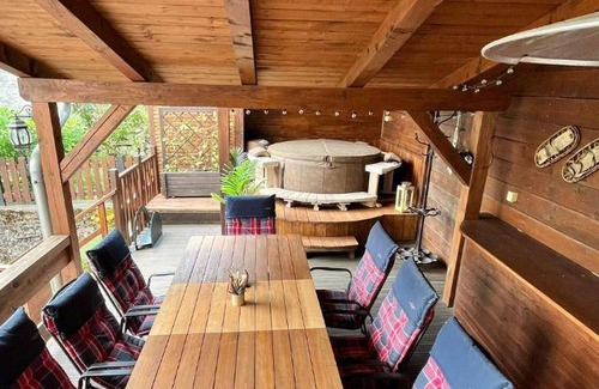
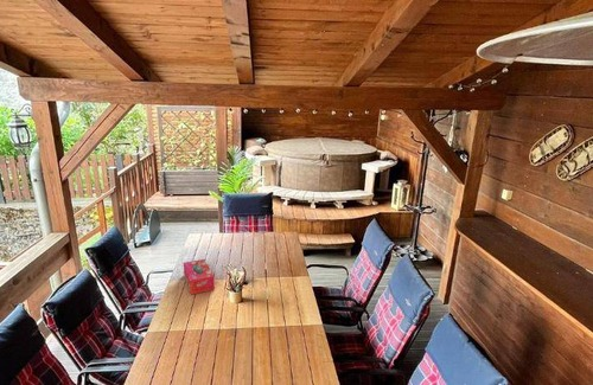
+ tissue box [183,258,216,295]
